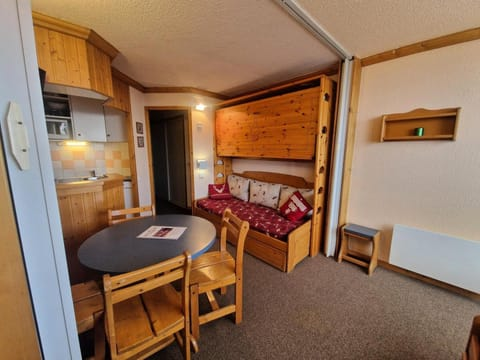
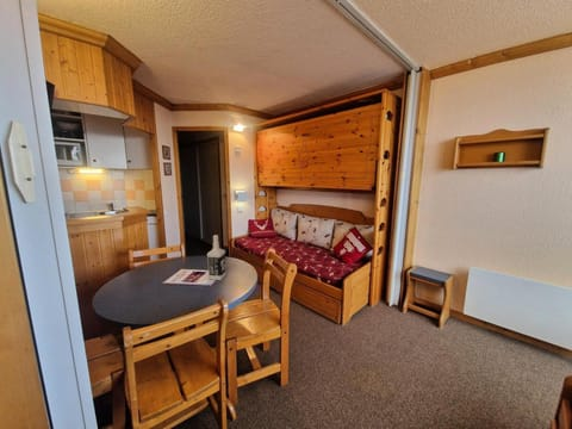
+ vodka [206,234,228,281]
